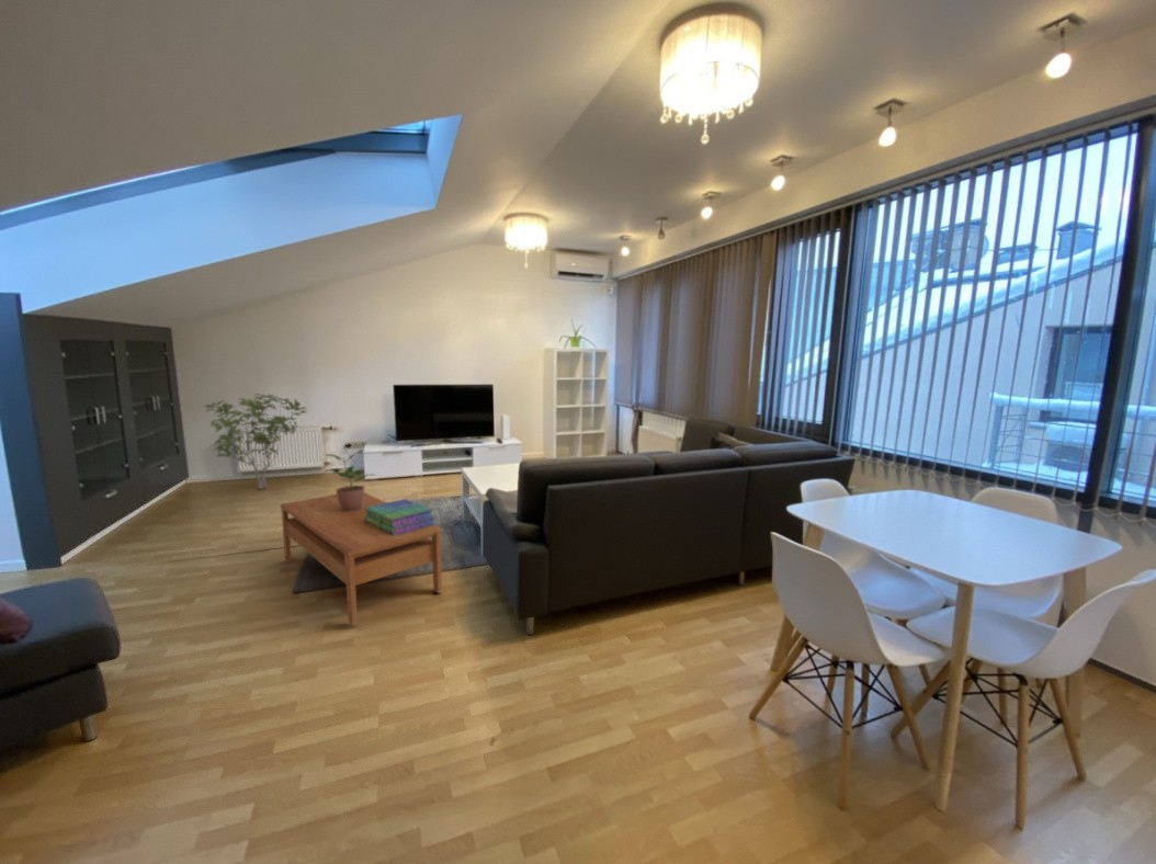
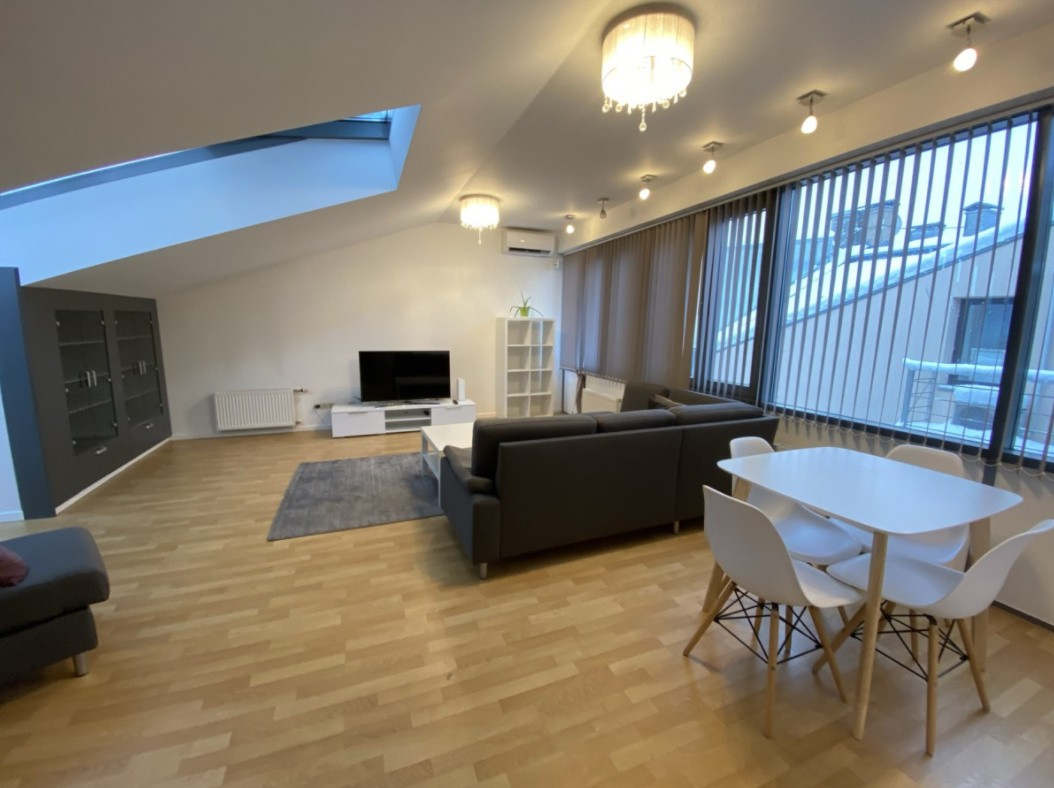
- stack of books [364,498,437,535]
- coffee table [280,491,443,627]
- potted plant [319,450,376,512]
- shrub [203,393,309,490]
